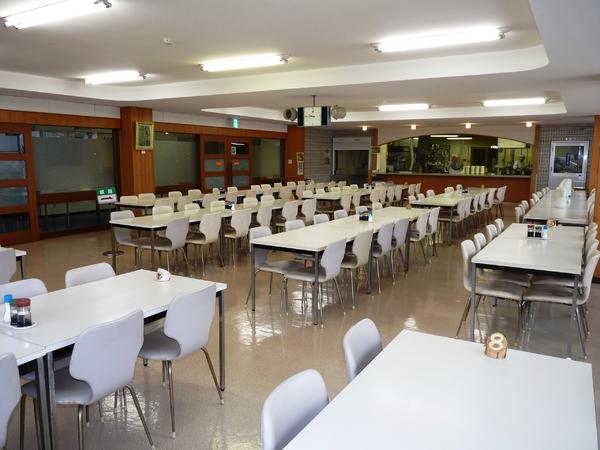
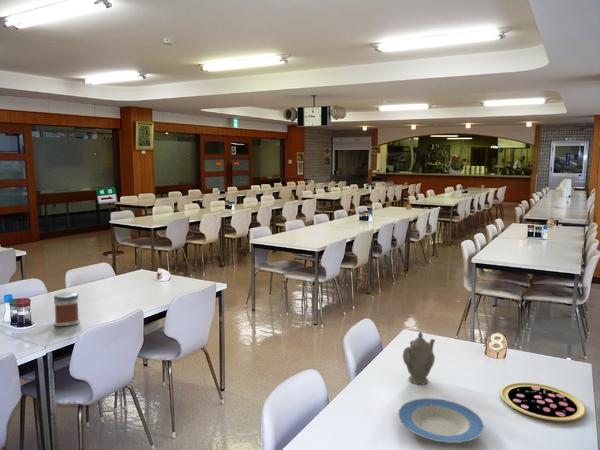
+ pizza [499,382,587,422]
+ chinaware [402,331,436,385]
+ jar [53,291,81,327]
+ plate [397,397,485,444]
